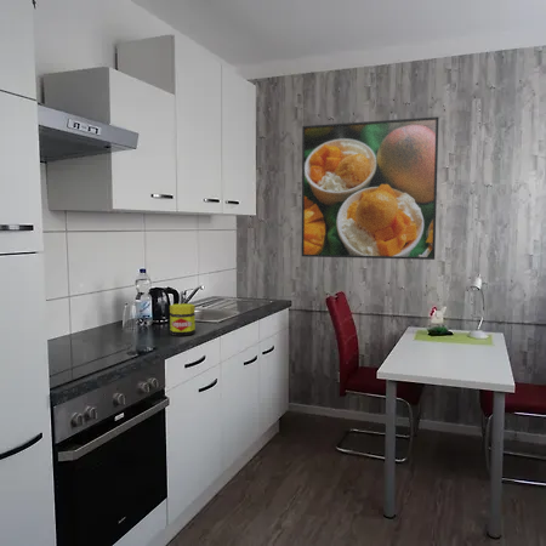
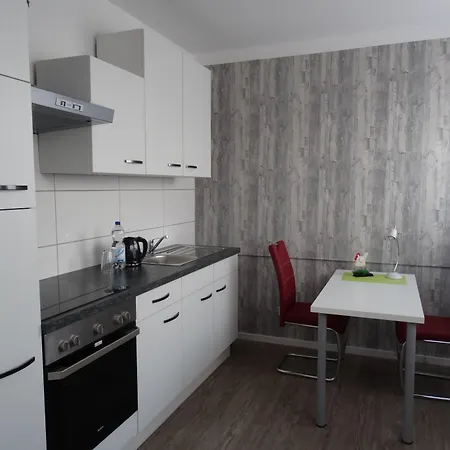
- jar [169,302,197,337]
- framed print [301,115,440,261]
